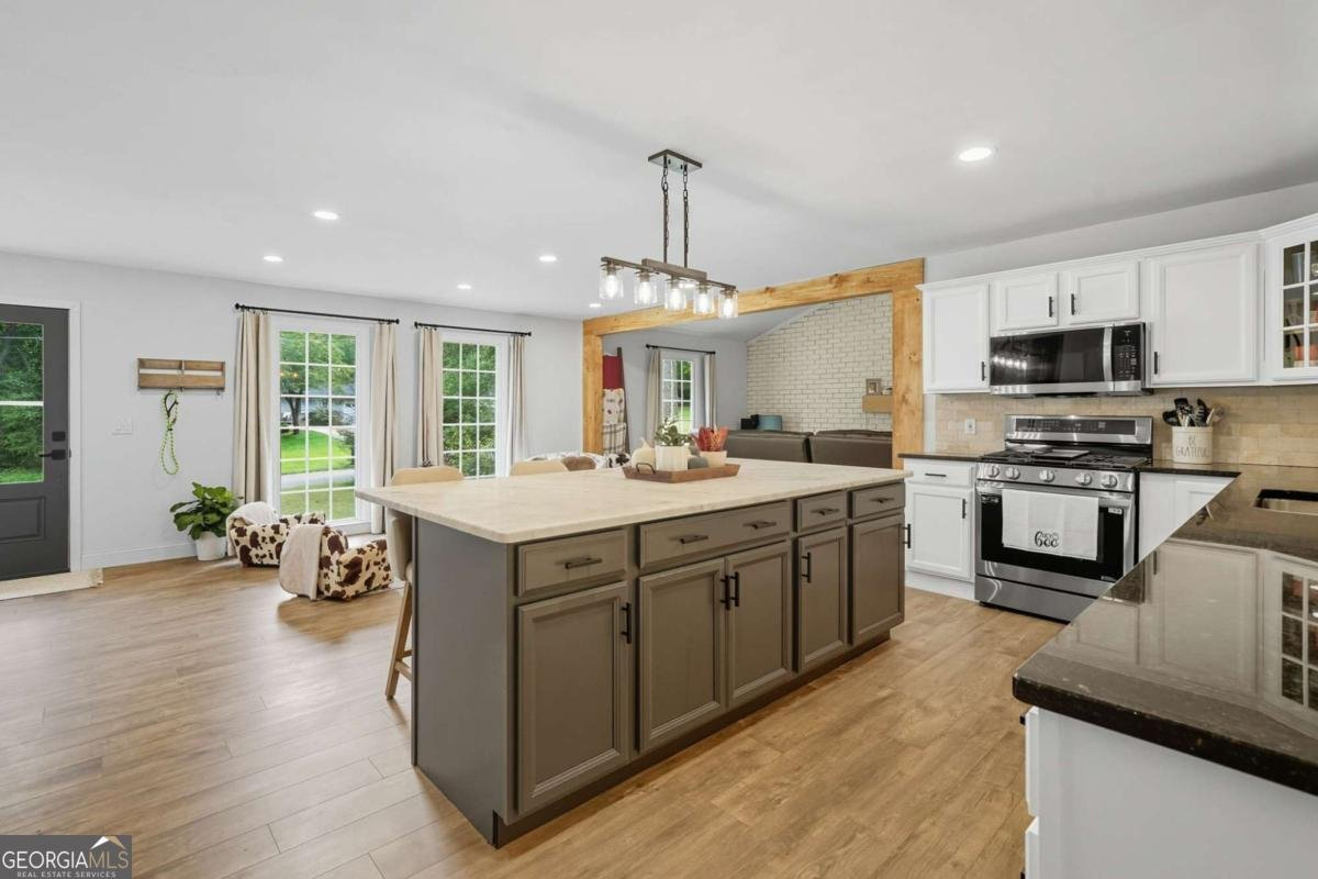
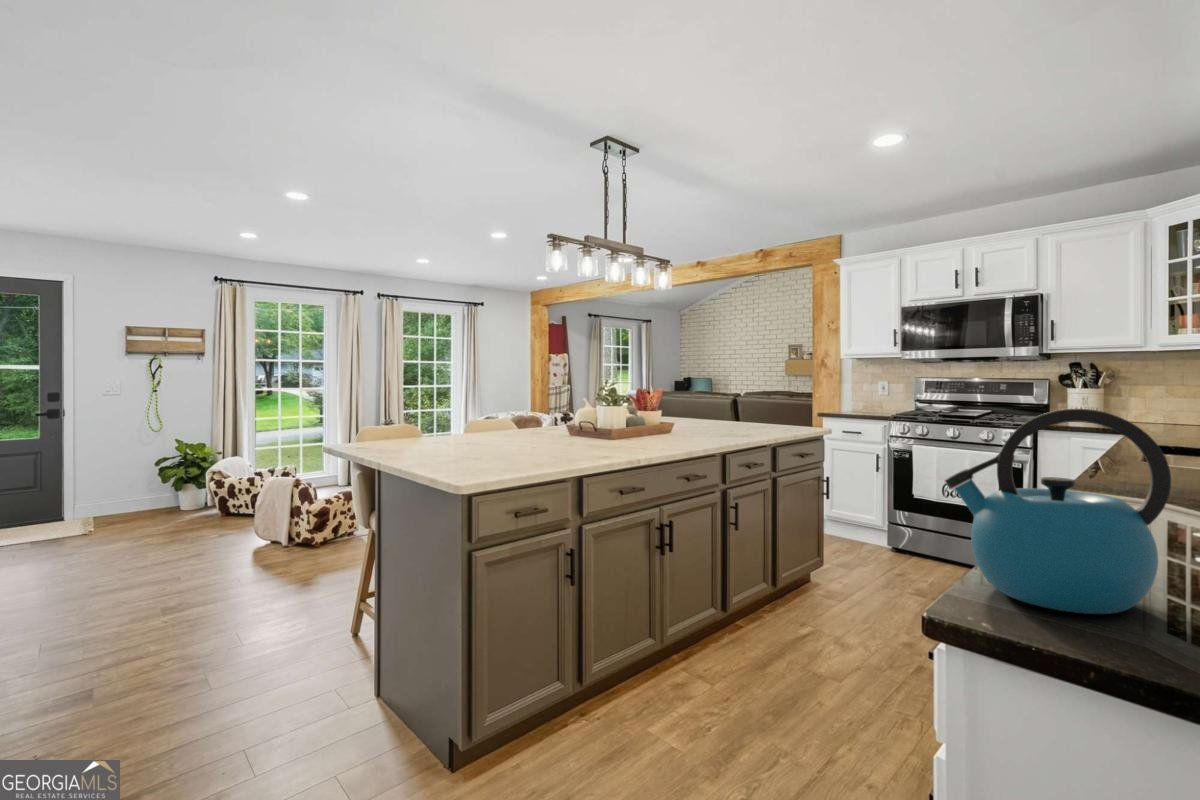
+ kettle [943,408,1172,615]
